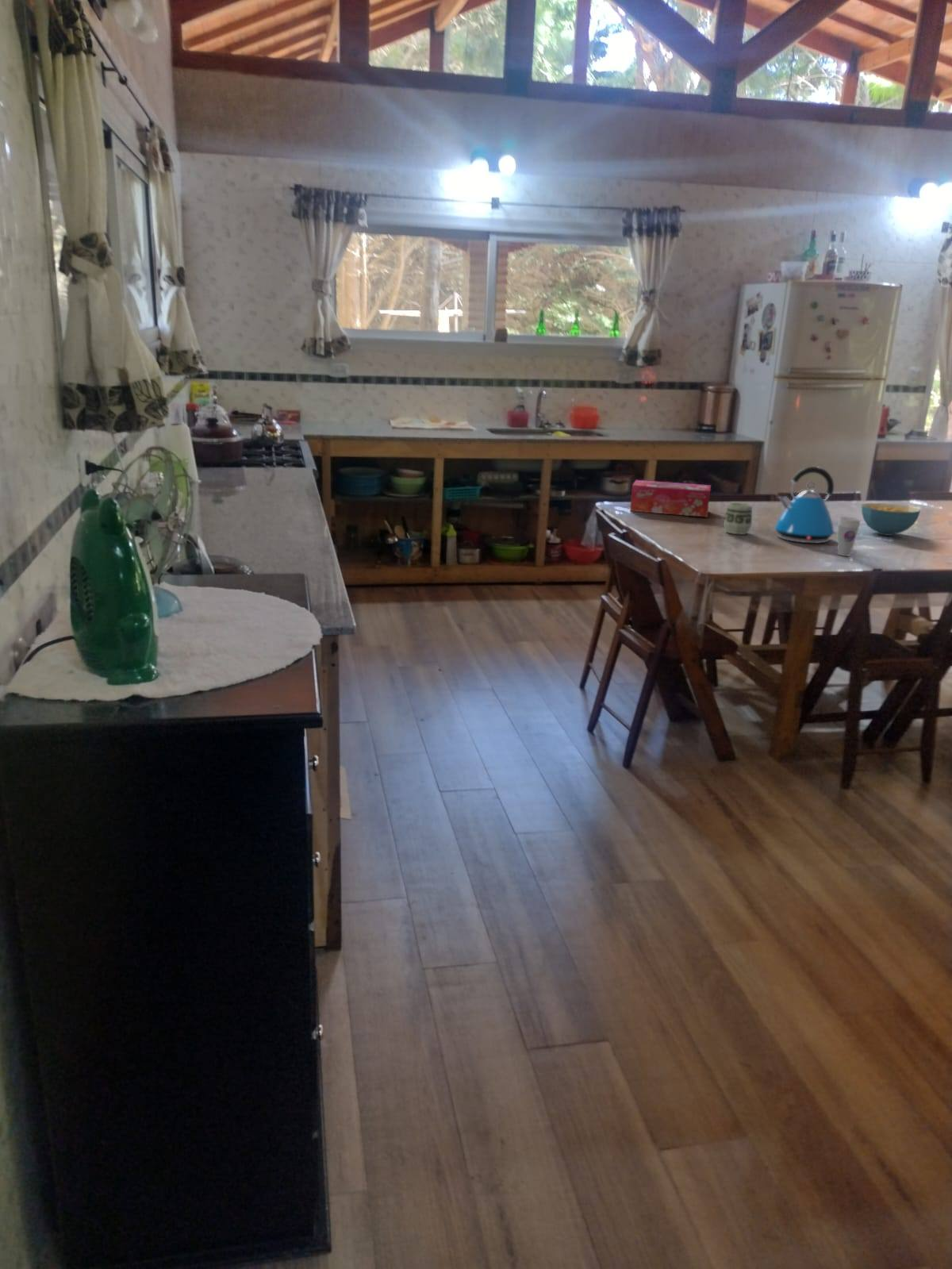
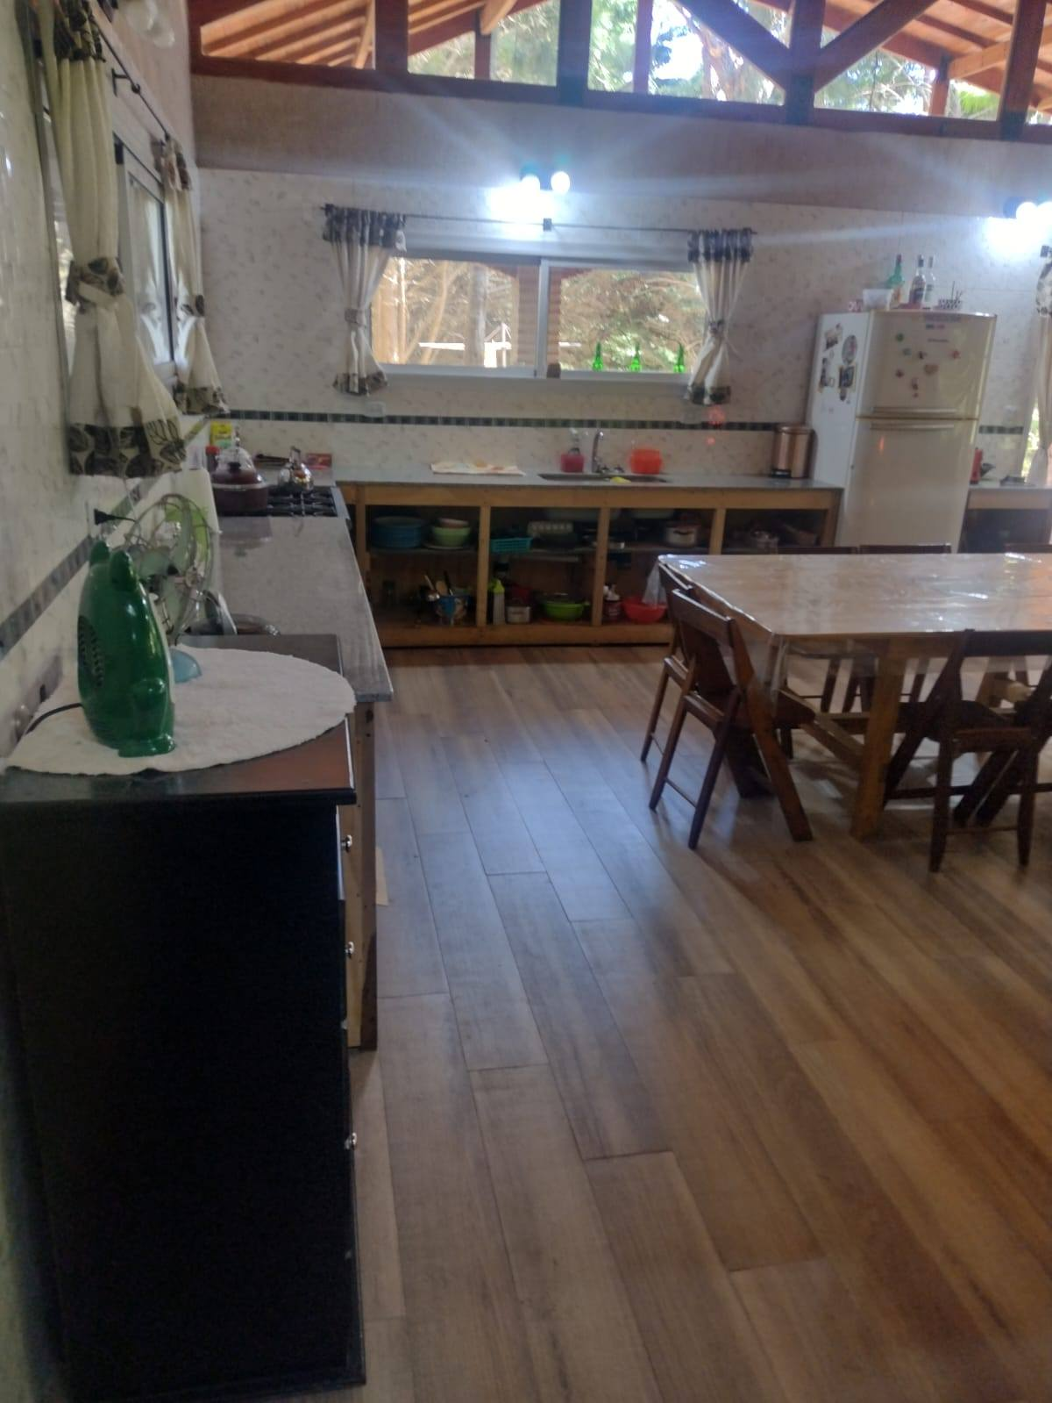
- kettle [774,466,838,544]
- cup [723,502,753,535]
- cup [837,516,862,557]
- cereal bowl [861,502,921,536]
- tissue box [629,479,712,517]
